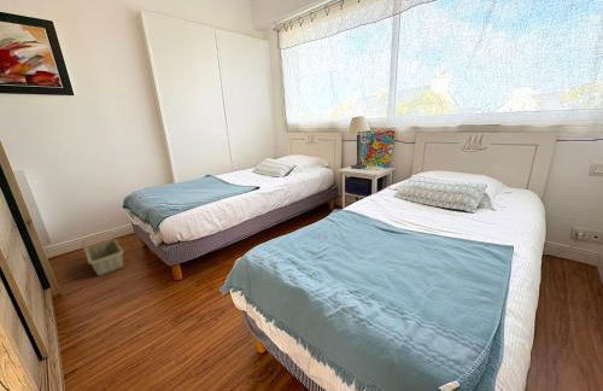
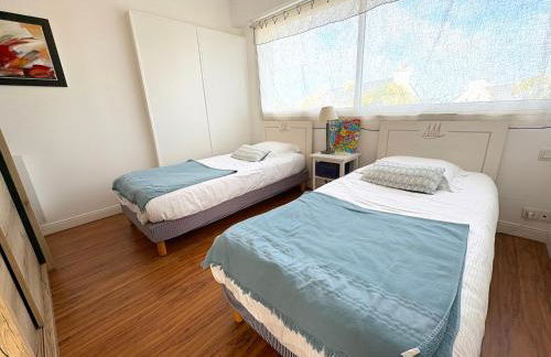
- basket [81,230,124,278]
